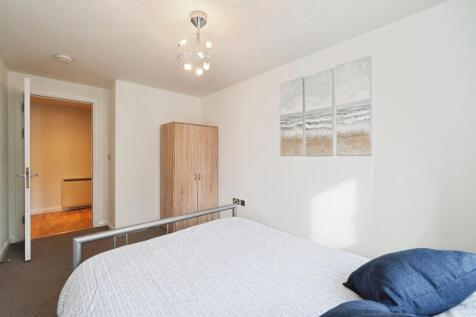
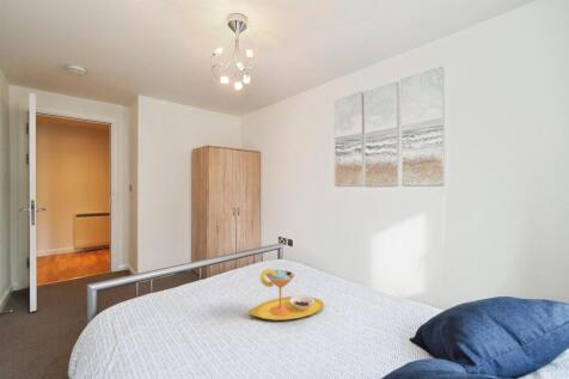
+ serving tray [247,268,325,322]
